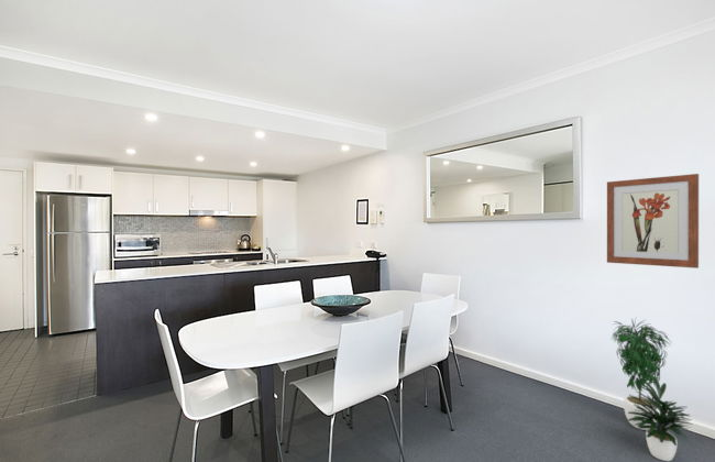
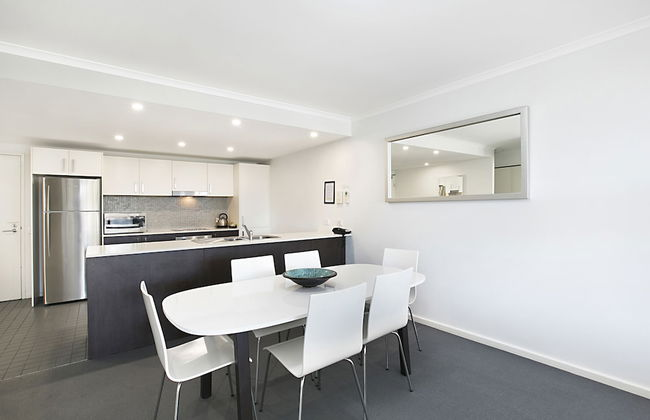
- wall art [606,173,700,270]
- potted plant [610,318,694,462]
